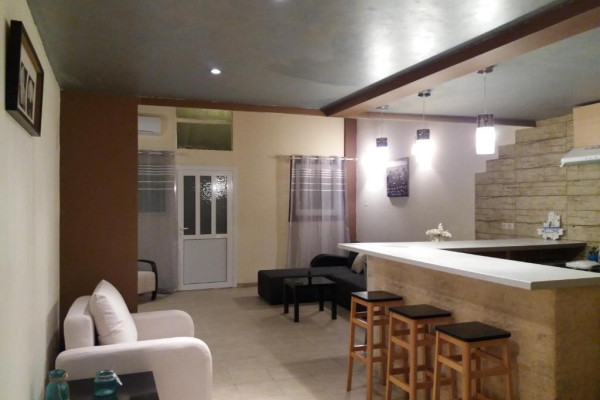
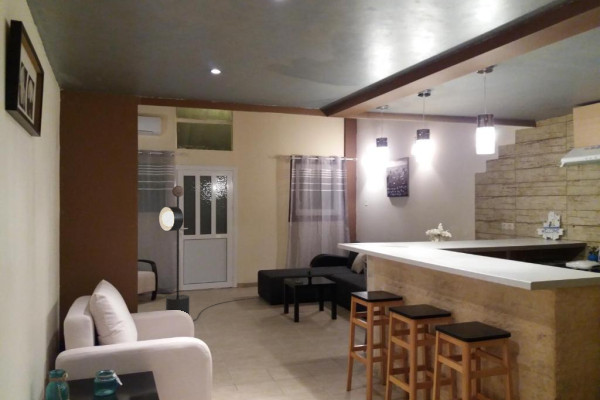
+ floor lamp [158,185,254,322]
